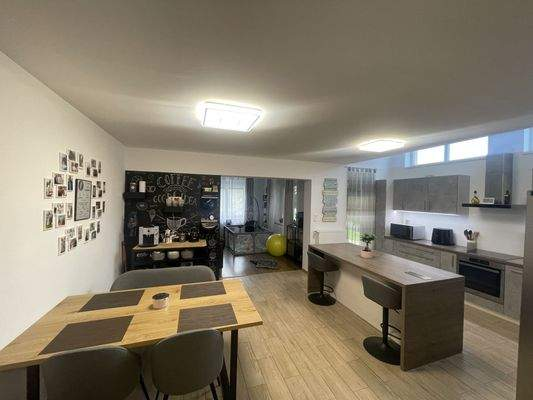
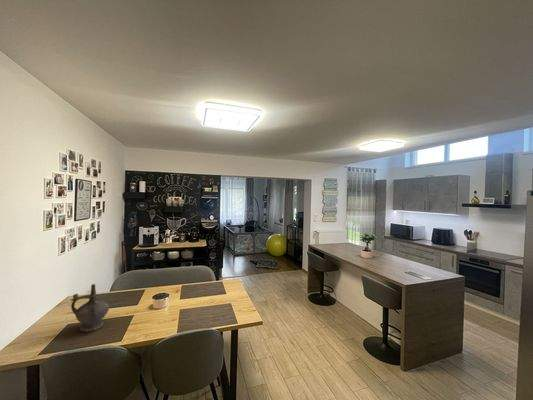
+ ceremonial vessel [70,283,110,333]
